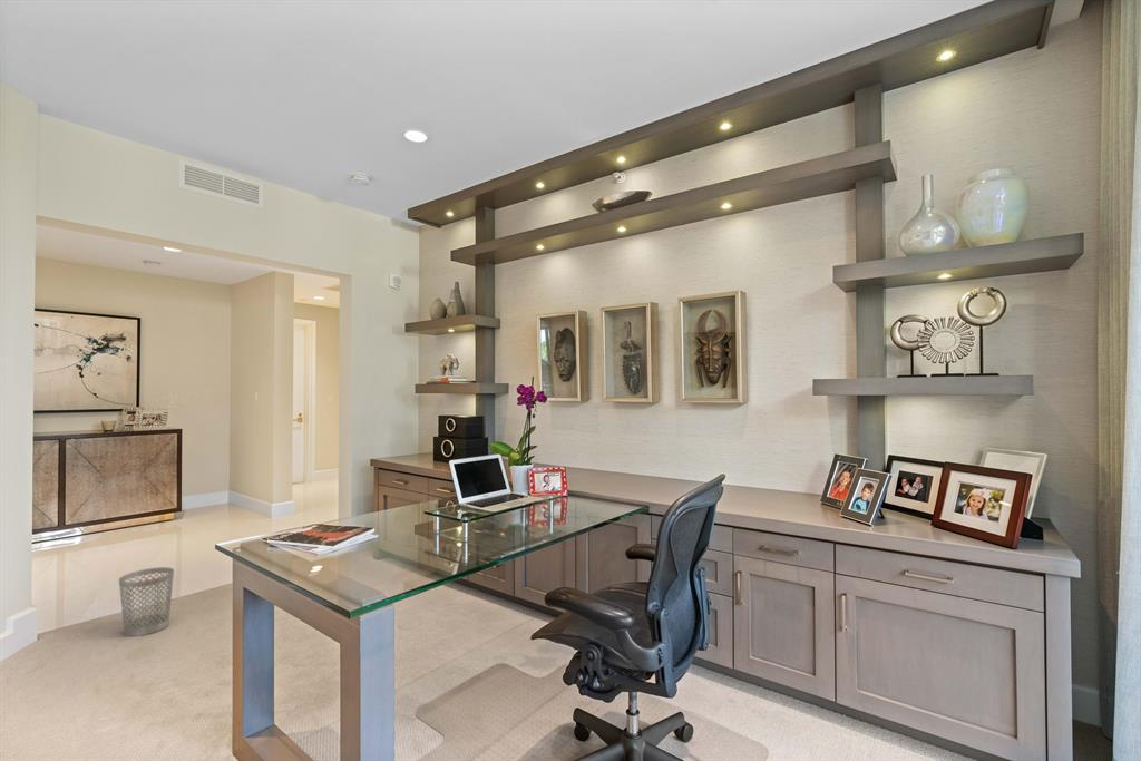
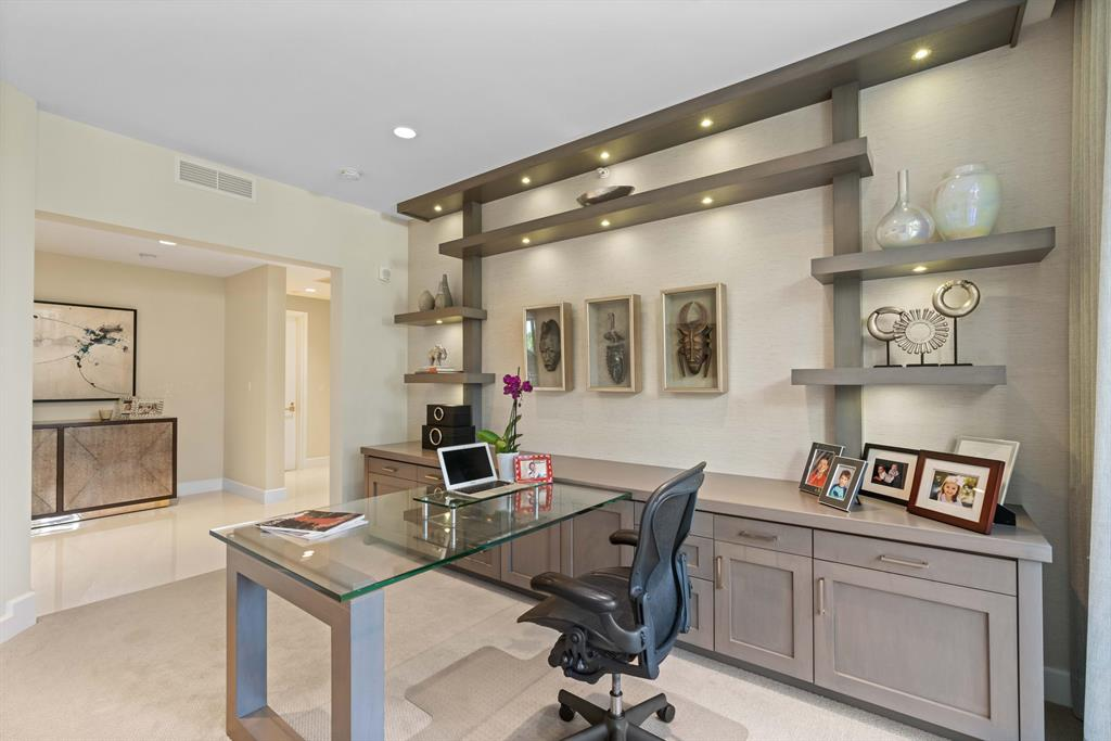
- wastebasket [118,566,175,637]
